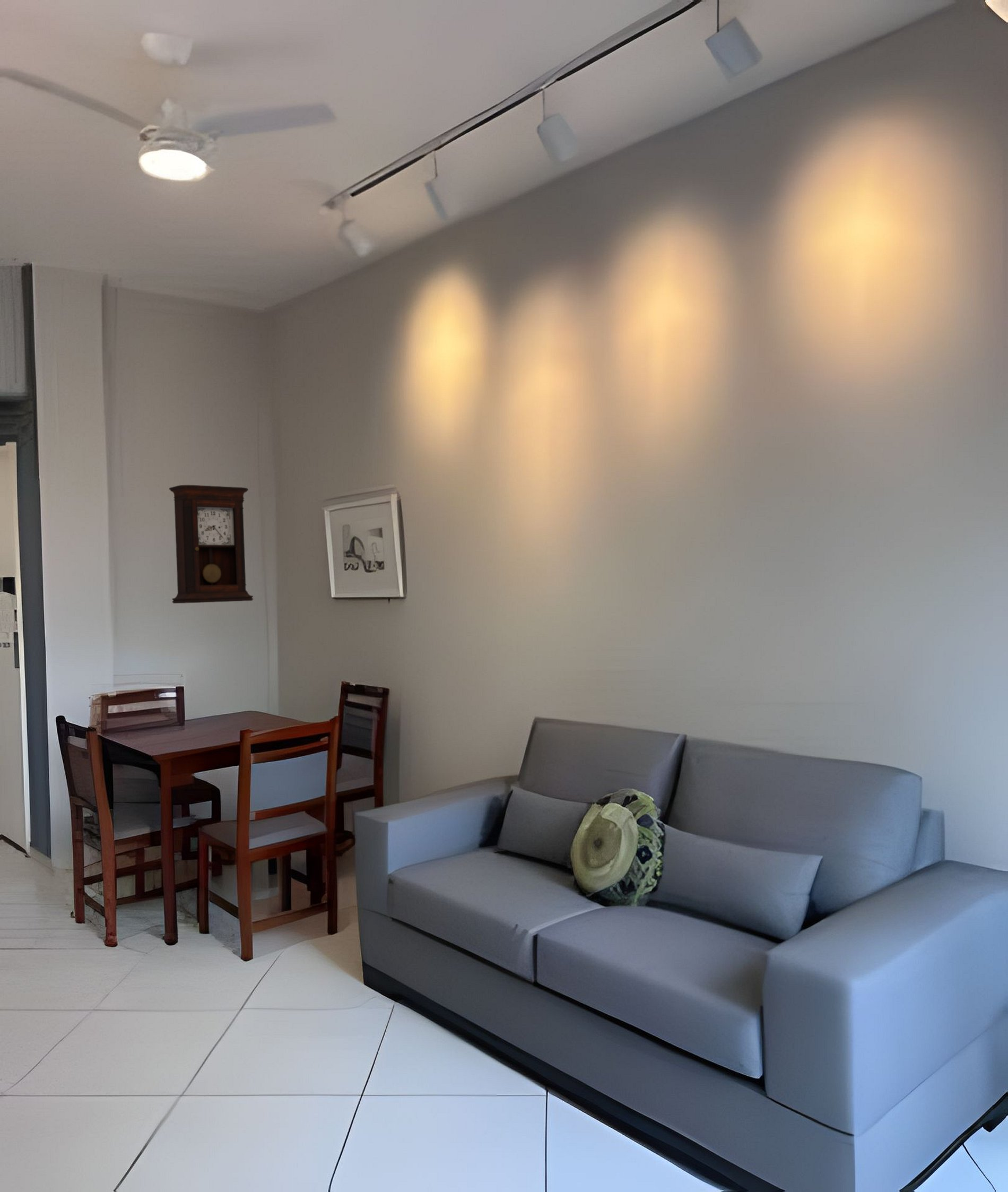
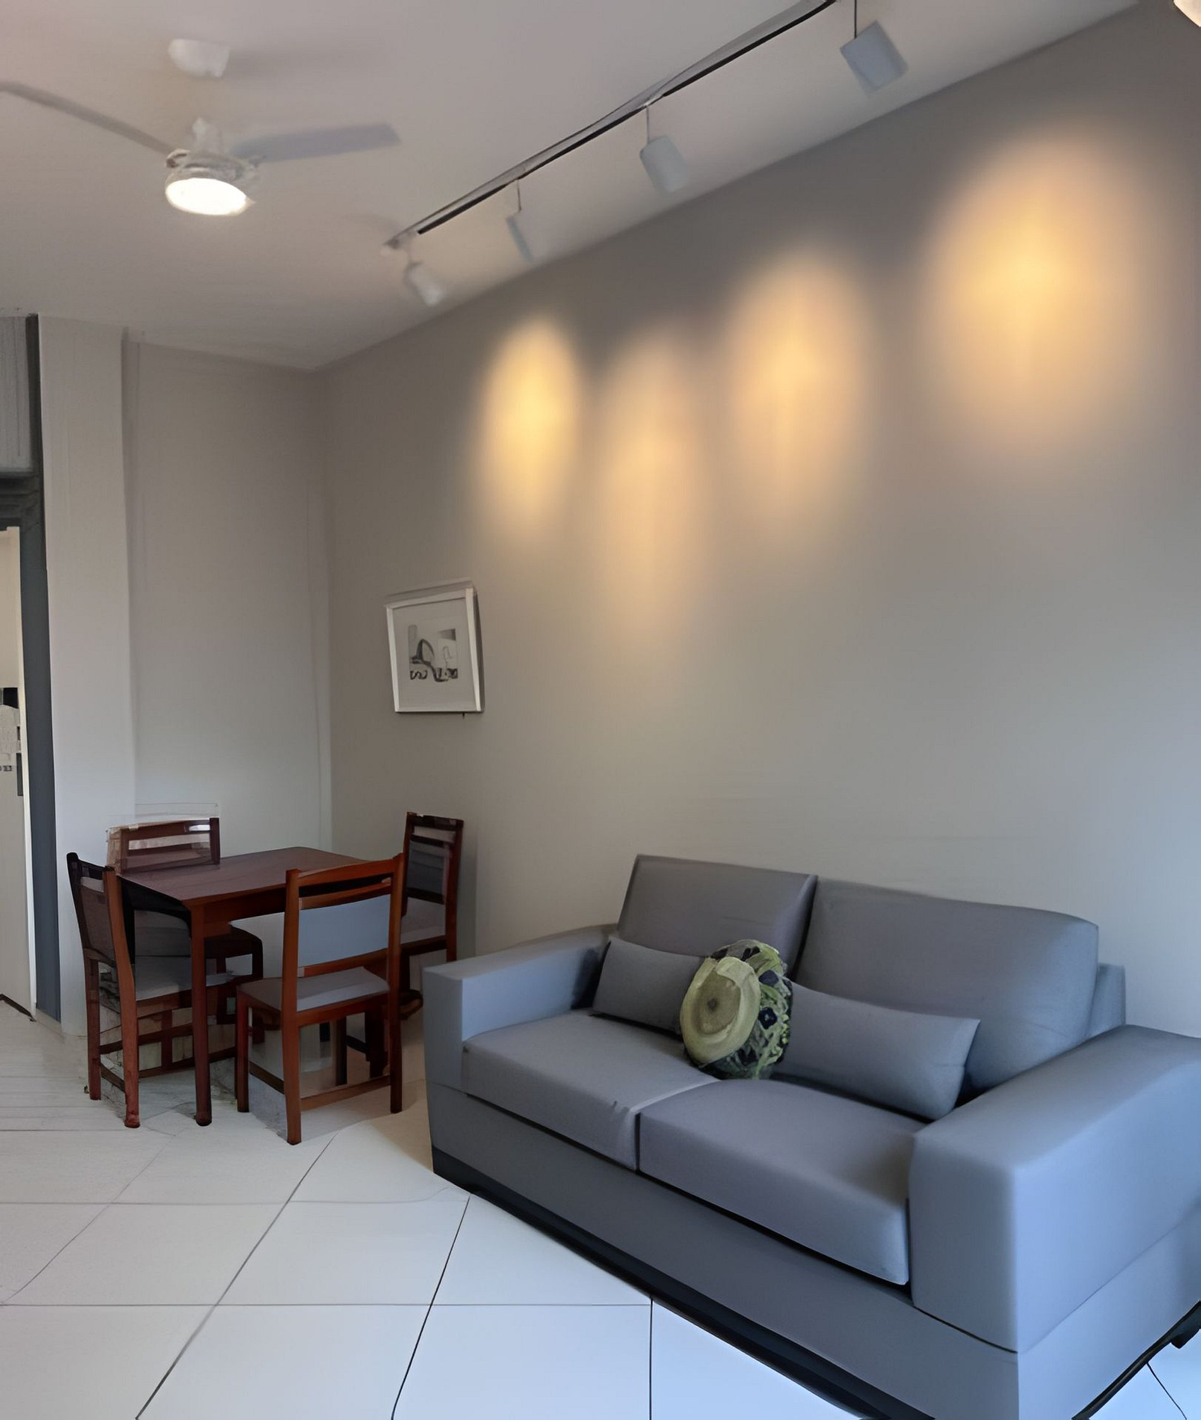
- pendulum clock [169,485,254,604]
